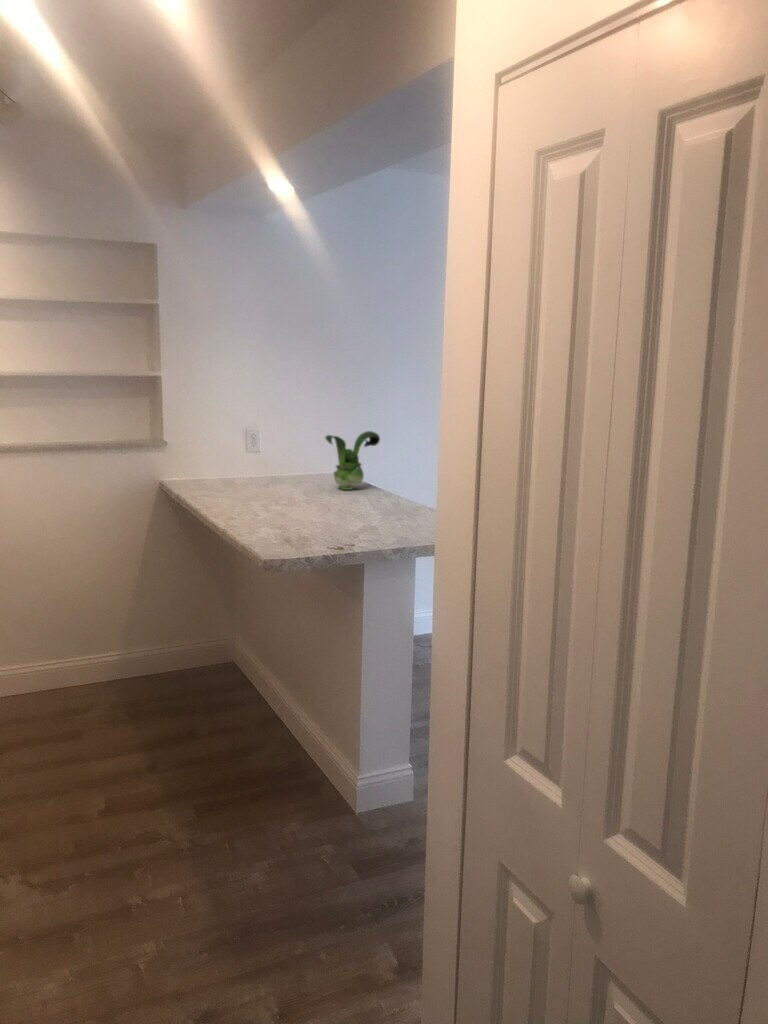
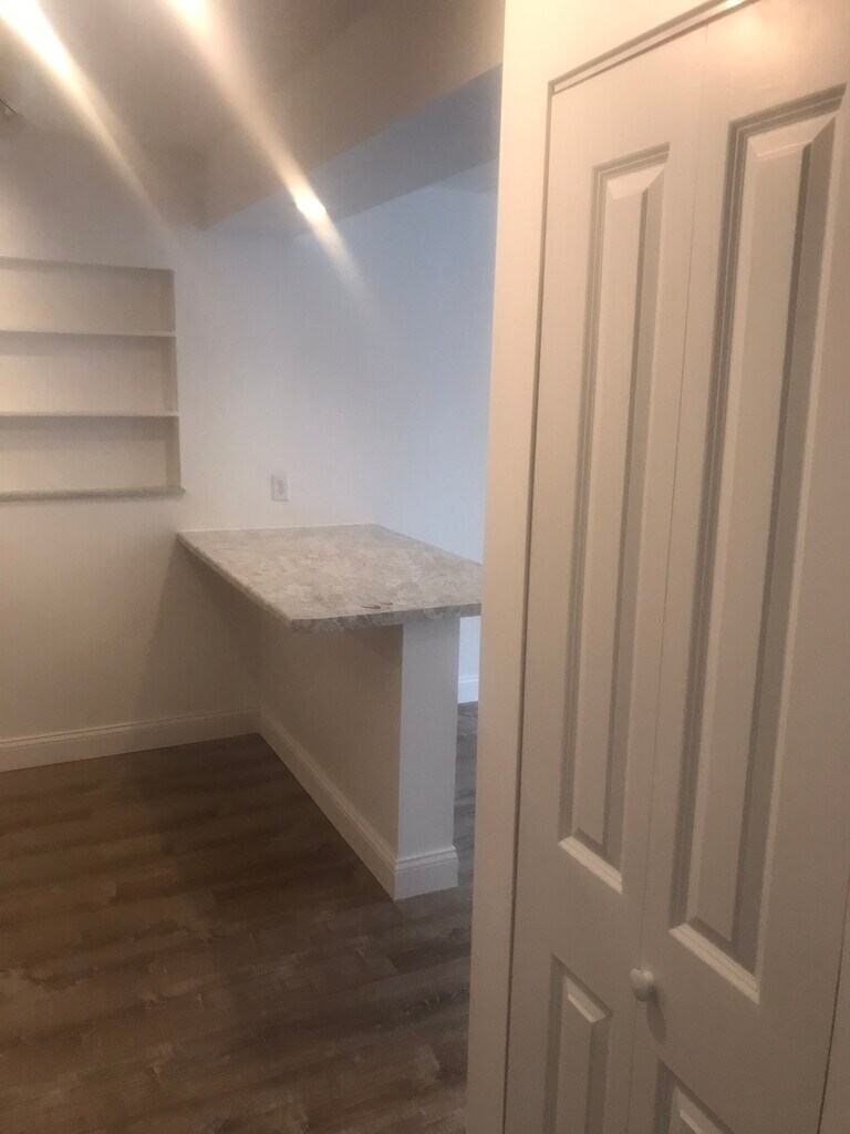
- toy figurine [324,430,381,491]
